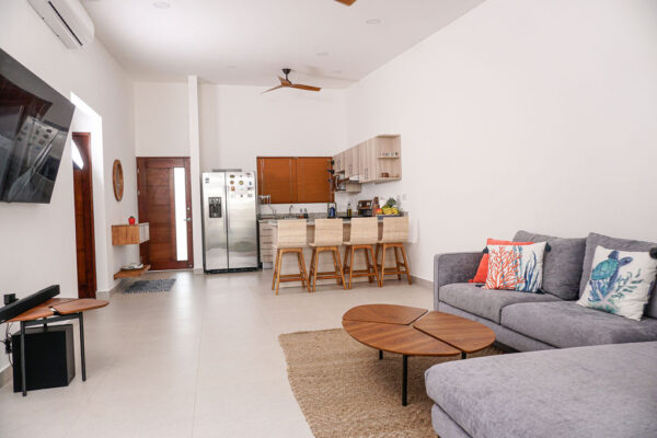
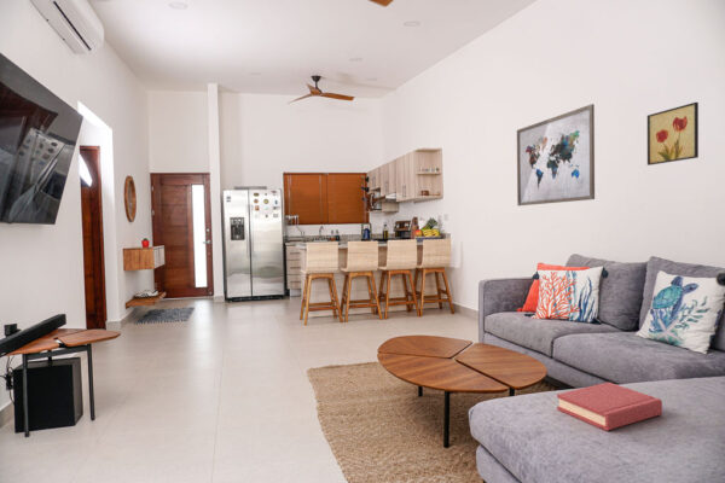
+ wall art [516,103,596,206]
+ wall art [646,101,700,167]
+ hardback book [556,382,663,432]
